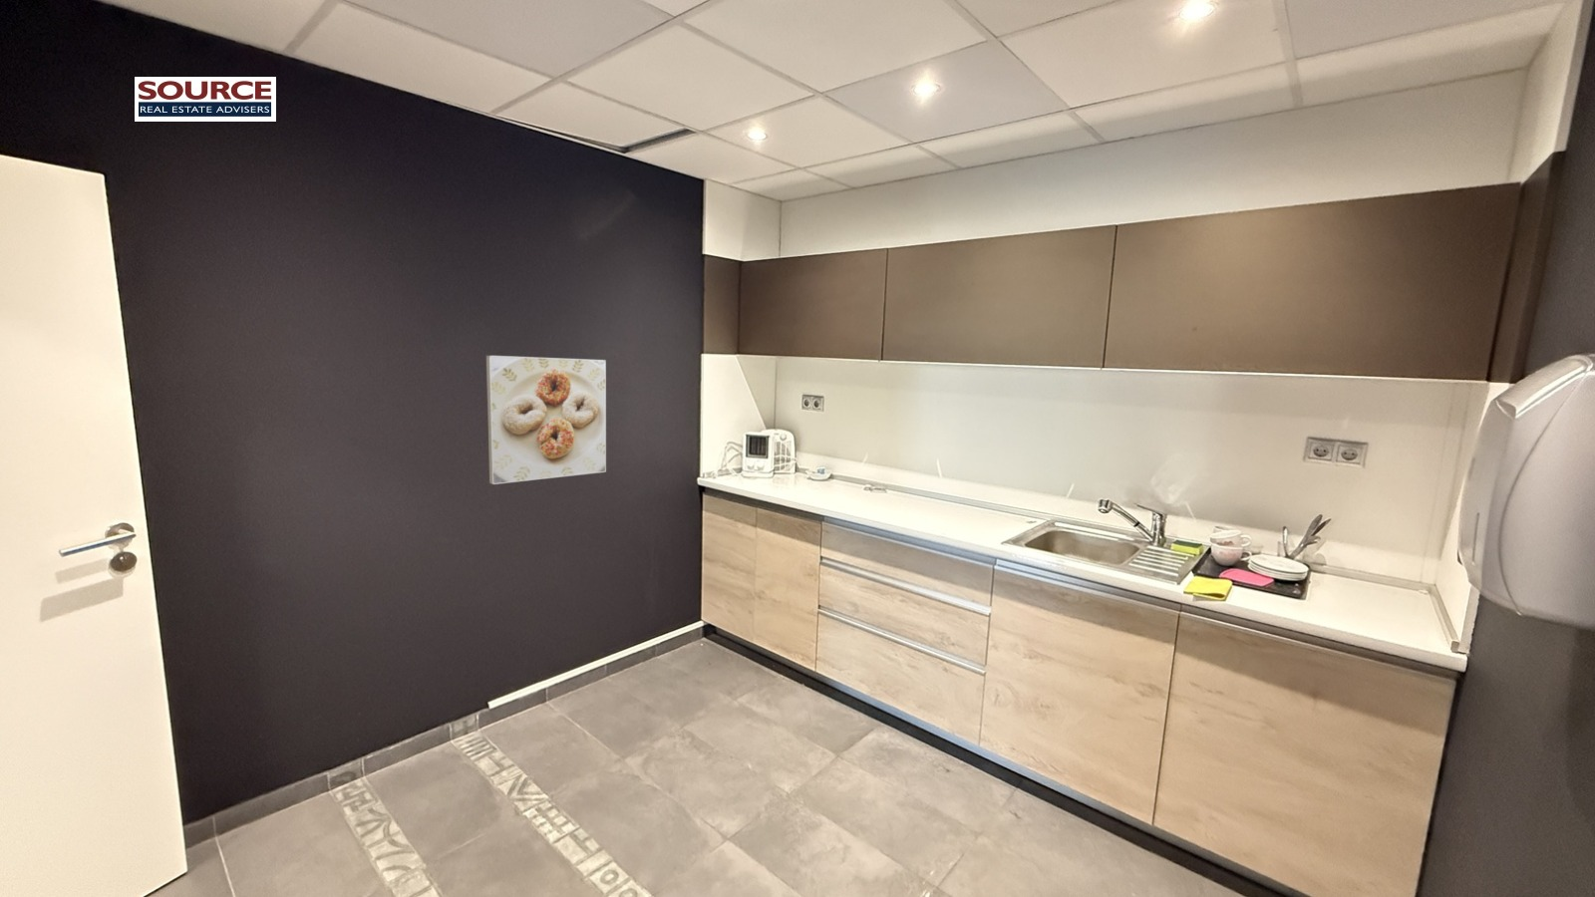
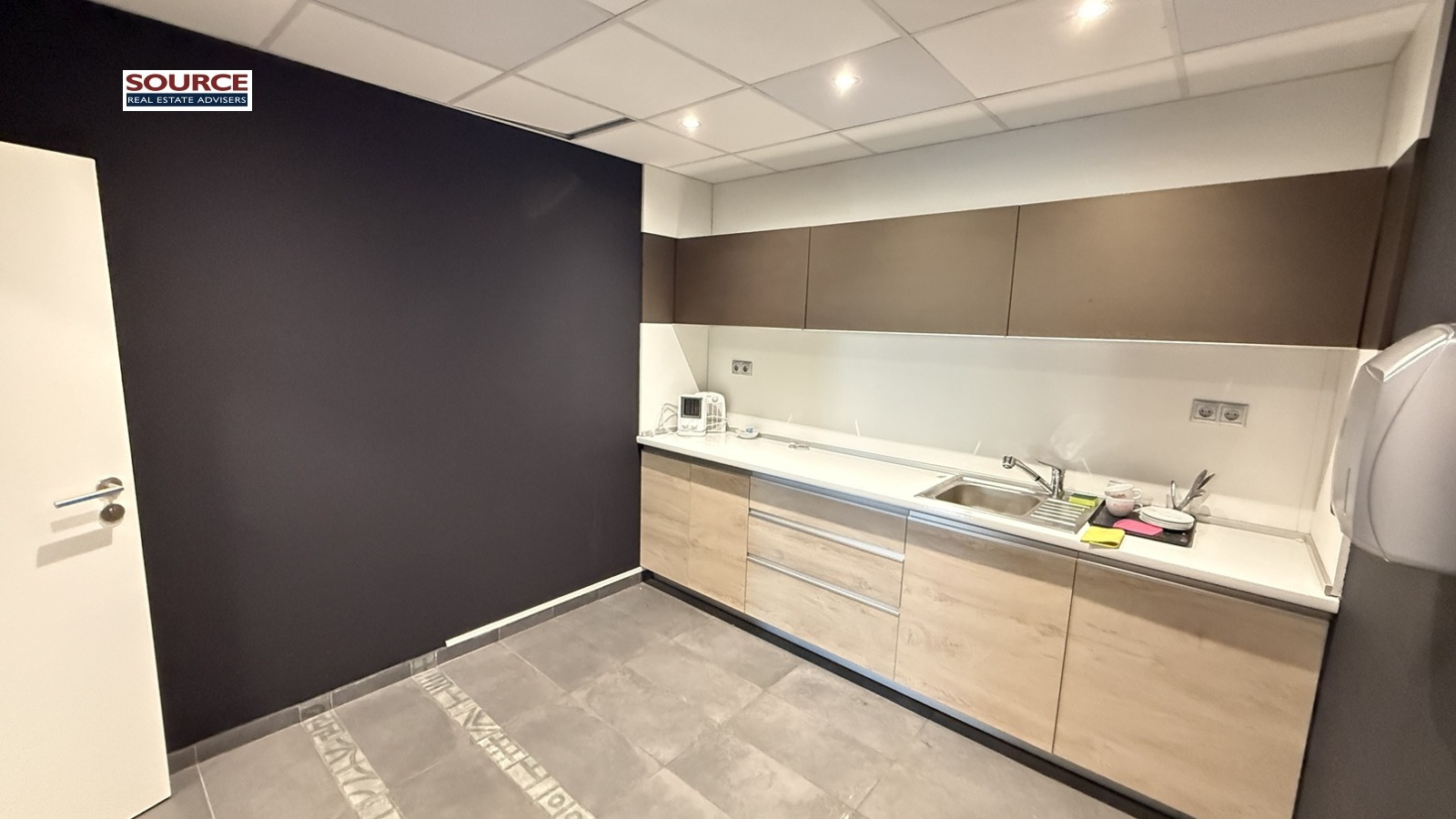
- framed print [485,355,607,485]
